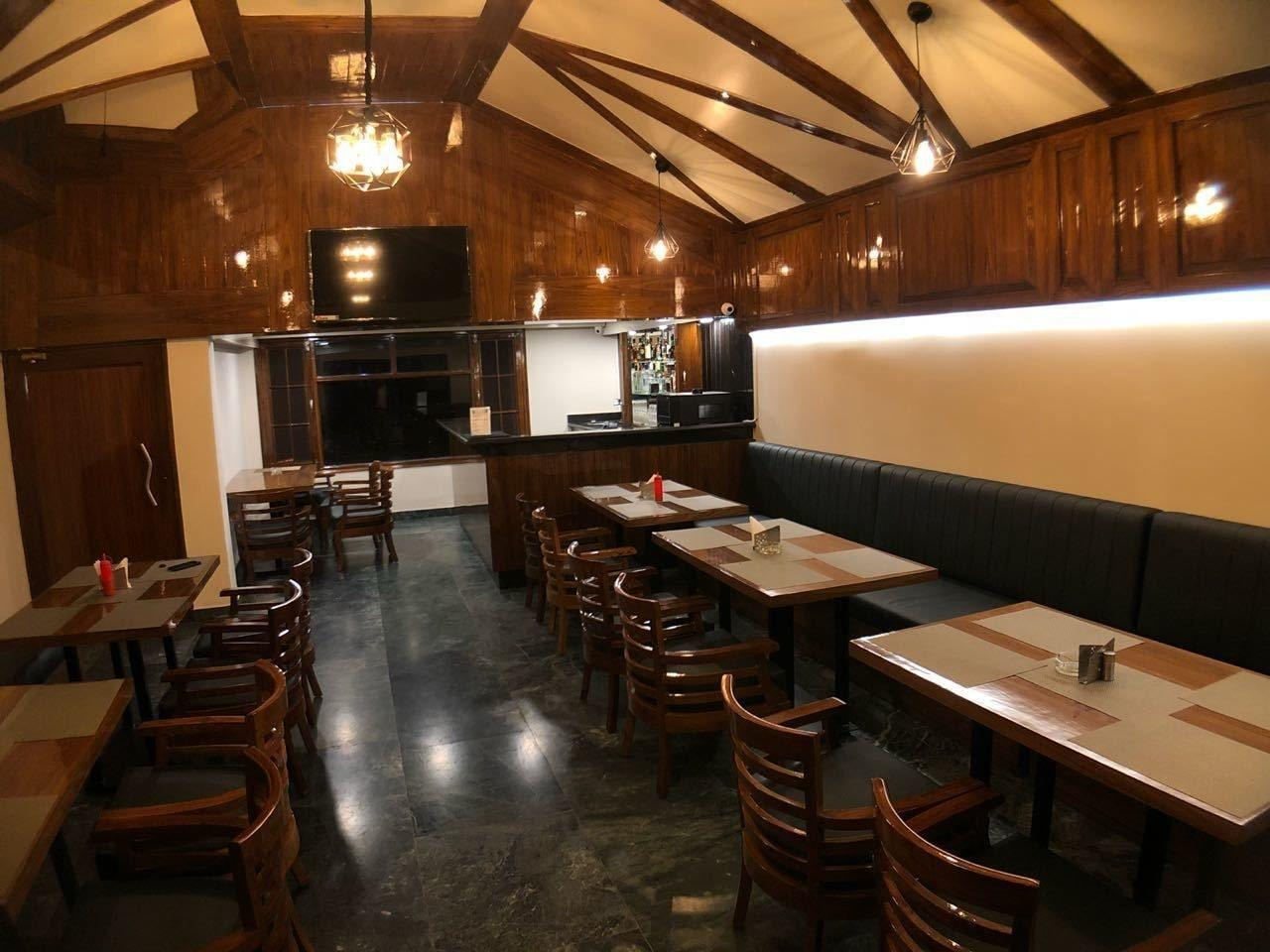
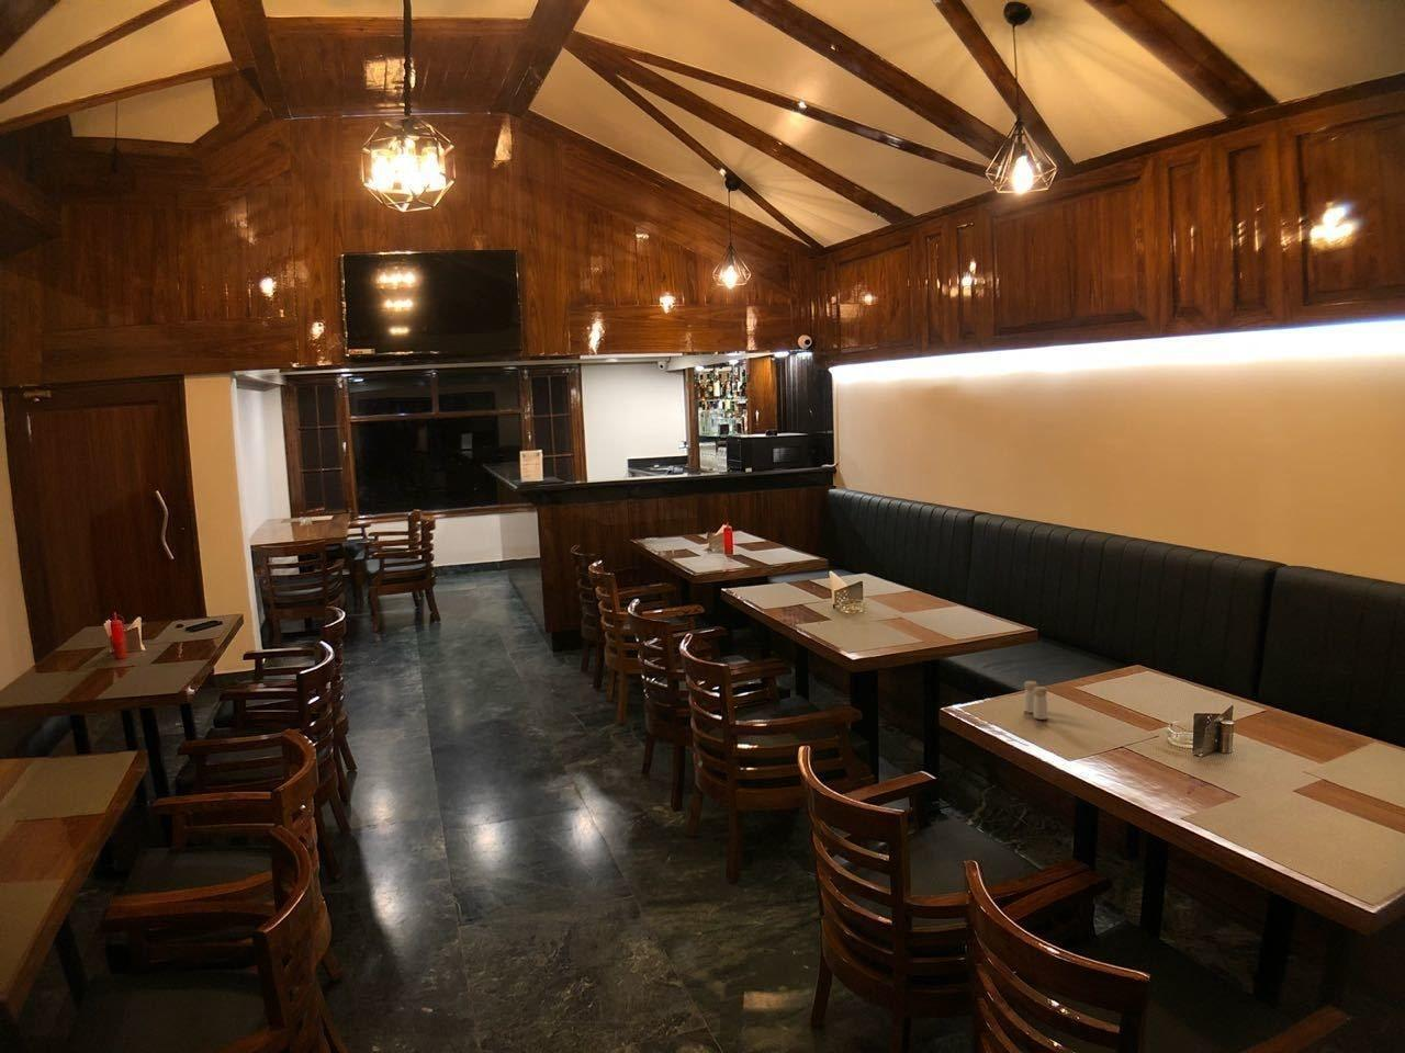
+ salt and pepper shaker [1023,680,1049,721]
